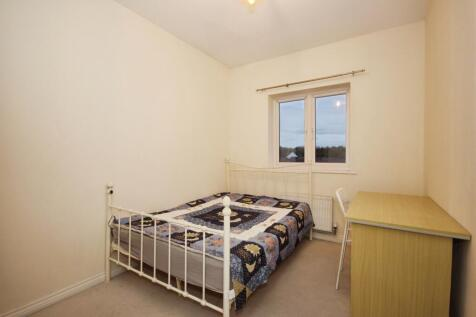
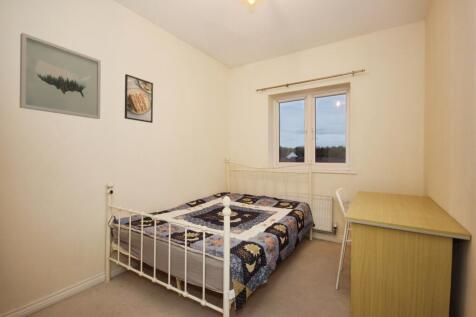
+ wall art [19,32,102,120]
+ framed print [124,73,154,124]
